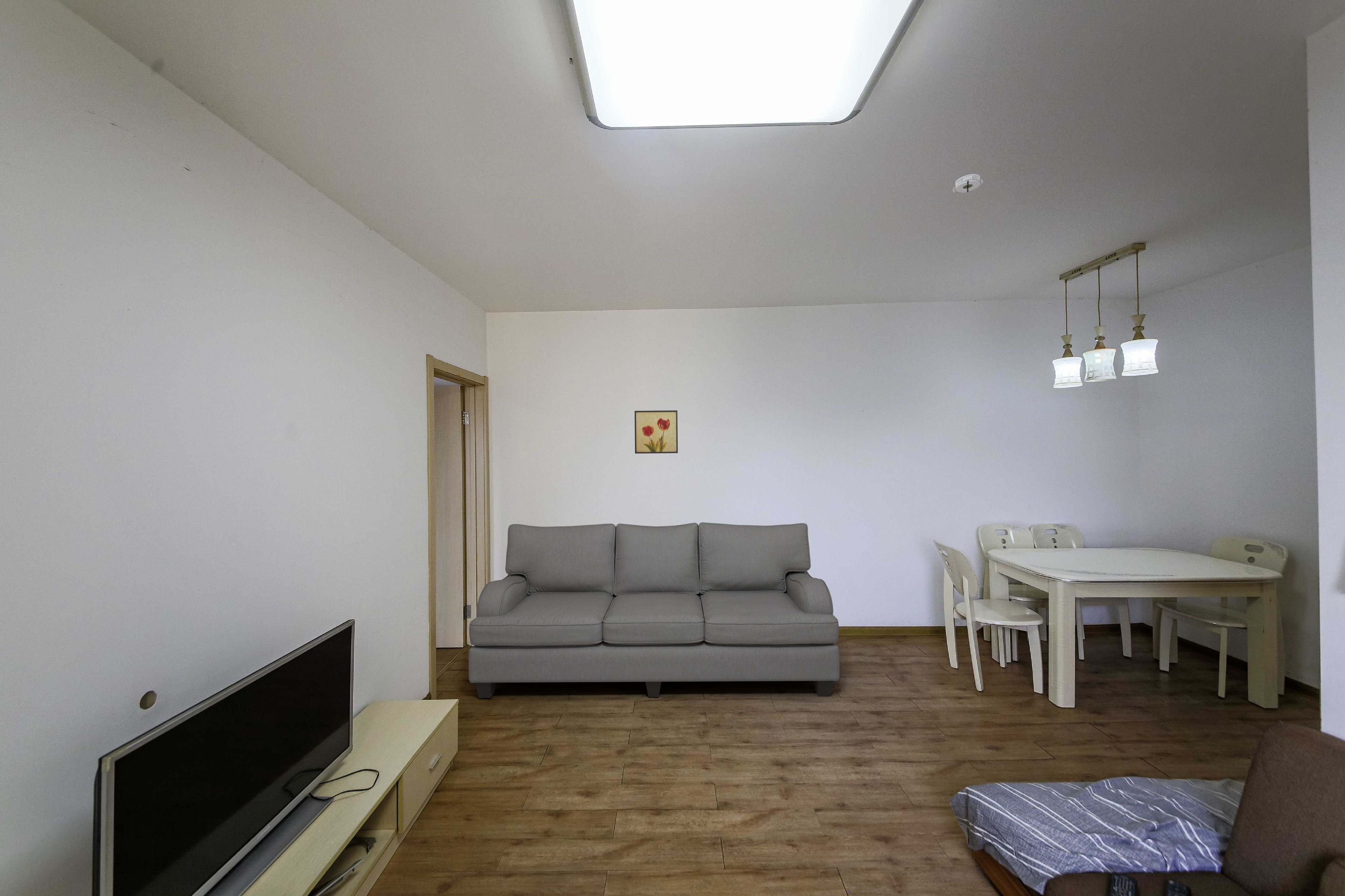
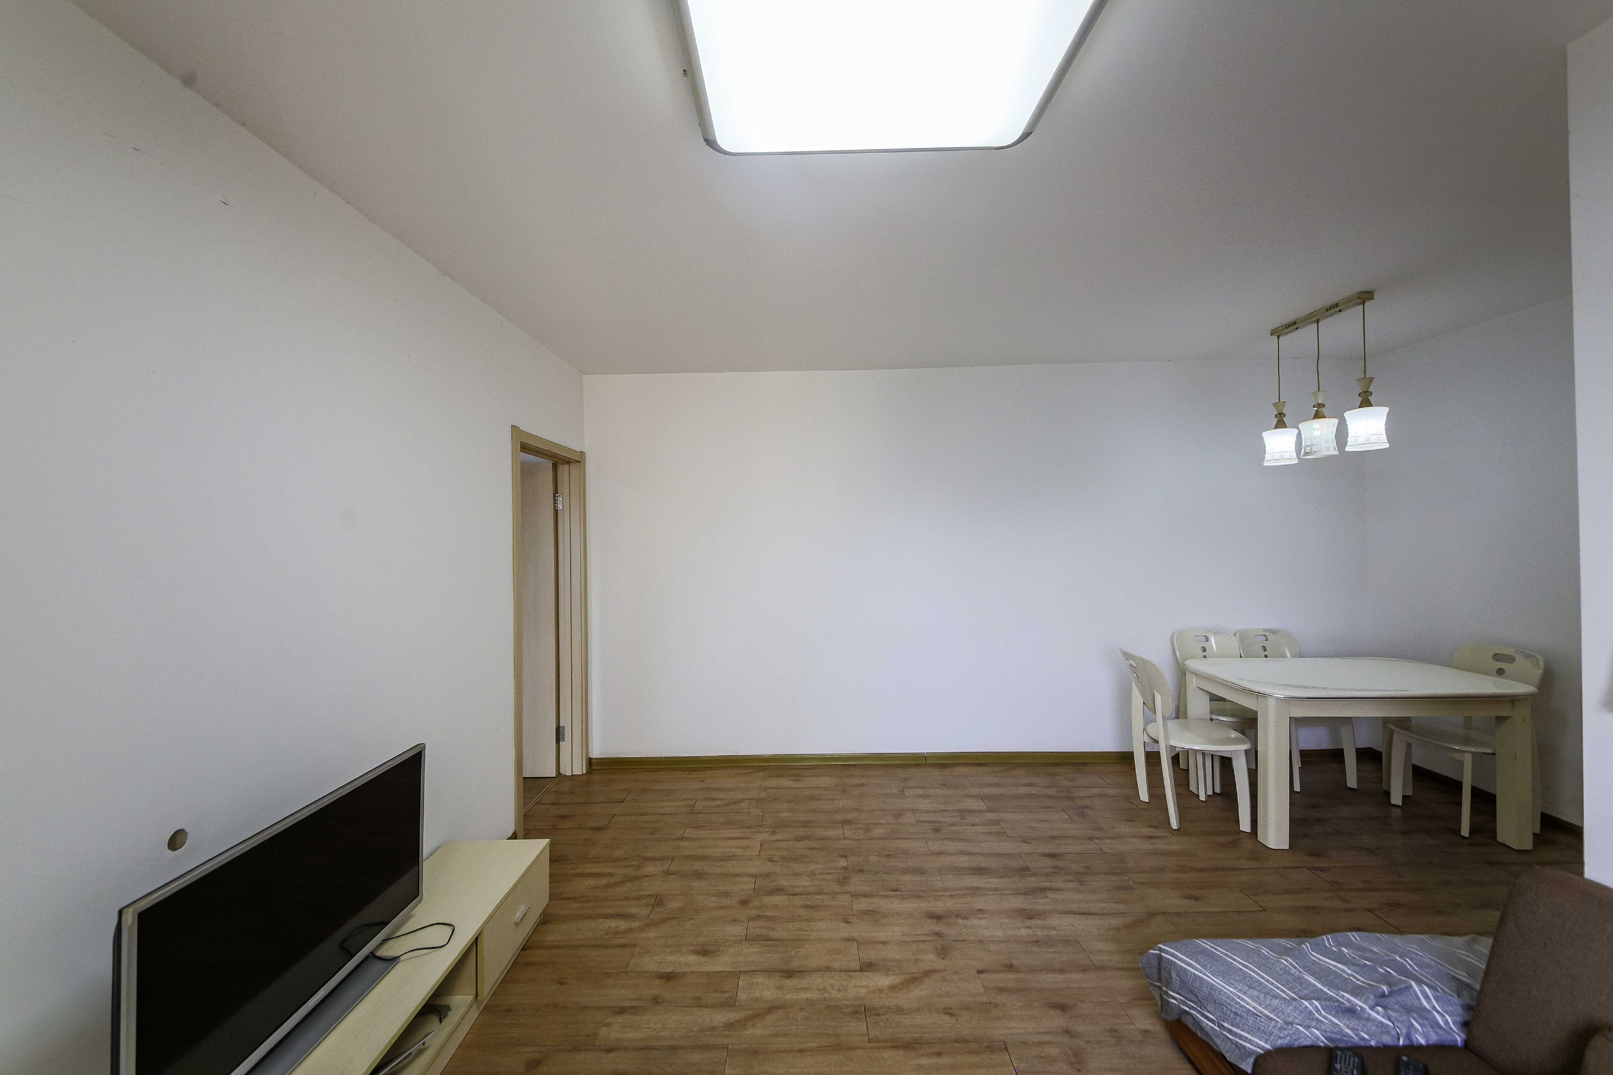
- wall art [634,410,678,454]
- smoke detector [951,174,983,197]
- sofa [468,522,840,698]
